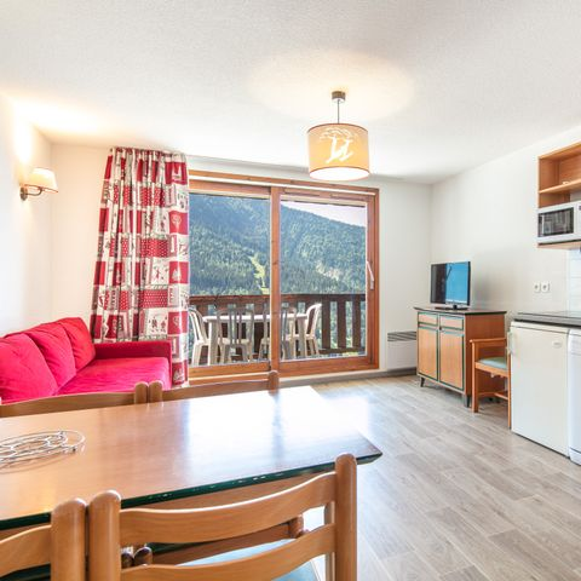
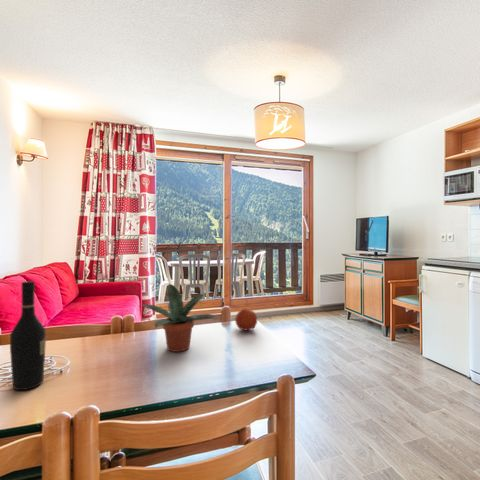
+ fruit [234,308,258,331]
+ wine bottle [9,280,47,391]
+ potted plant [139,282,219,353]
